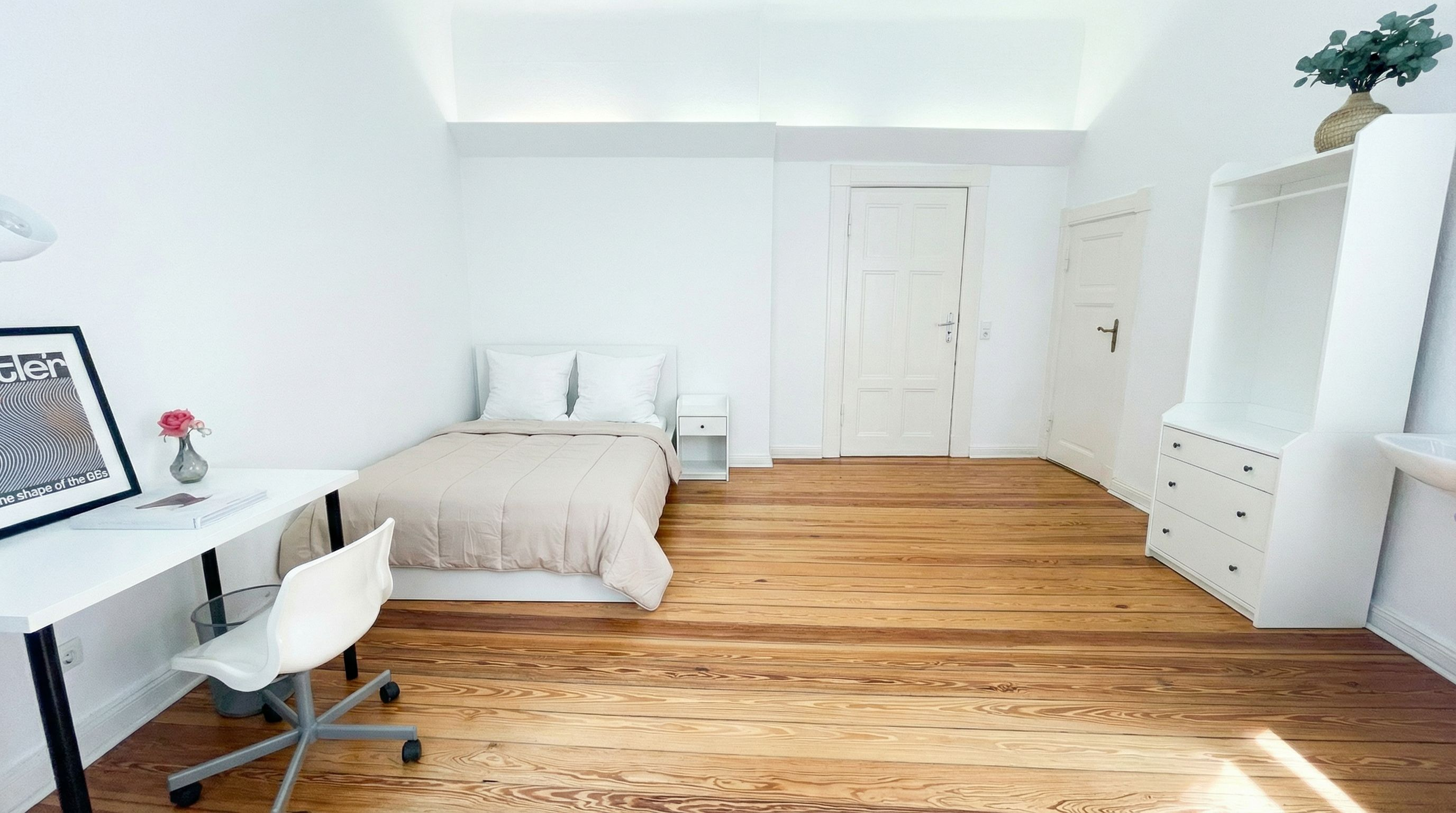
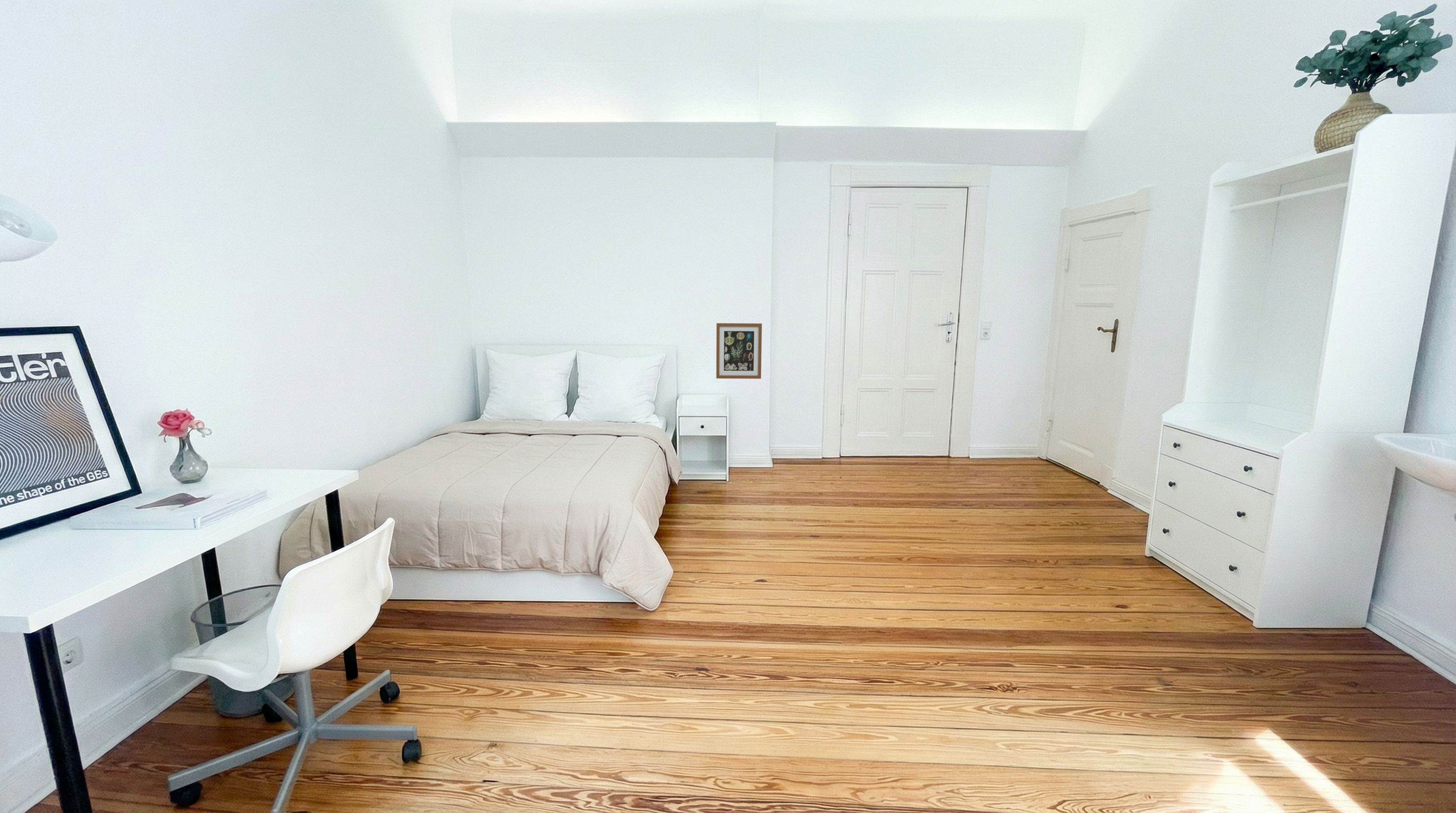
+ wall art [716,323,762,380]
